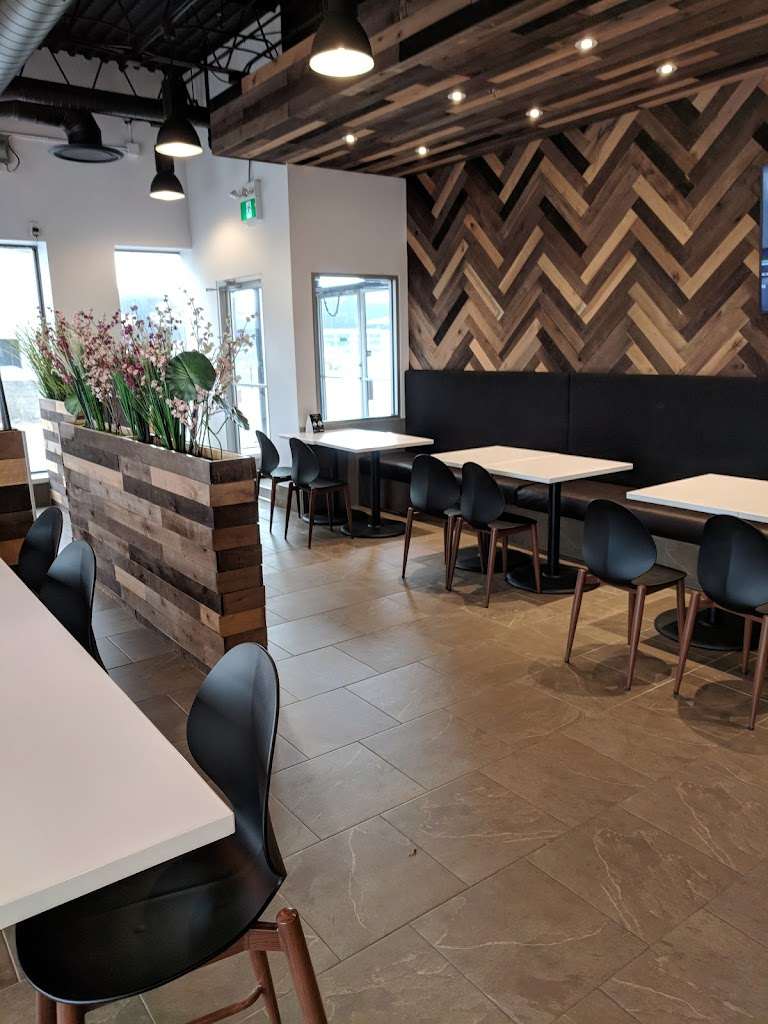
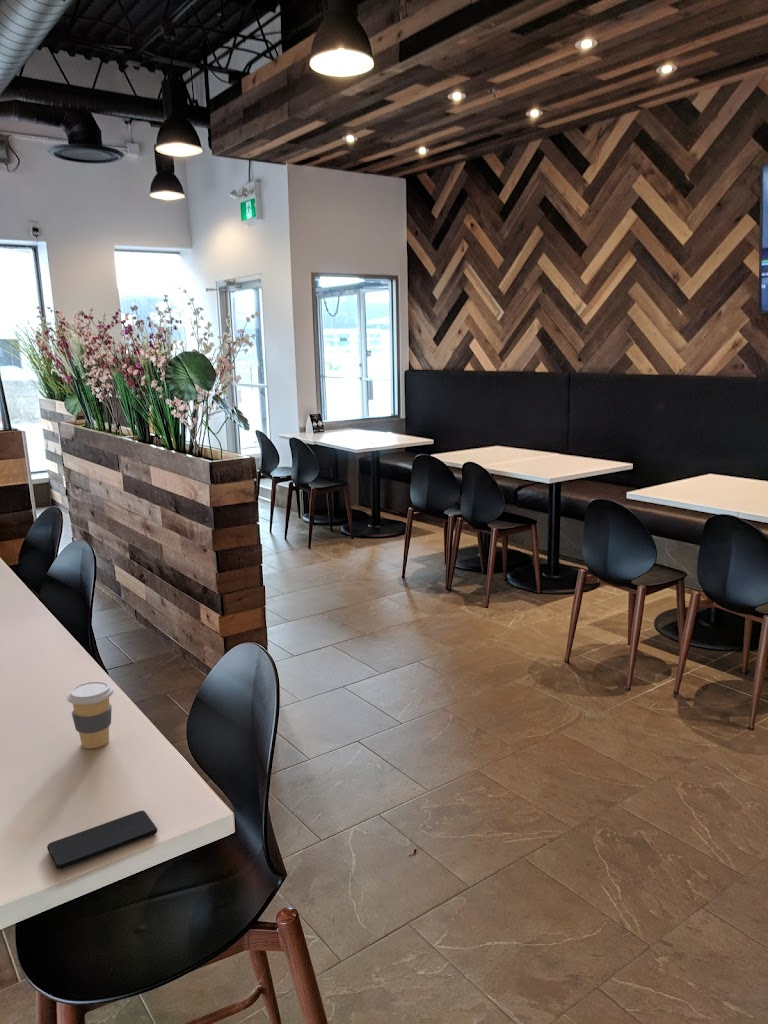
+ coffee cup [66,680,114,750]
+ smartphone [46,810,158,871]
